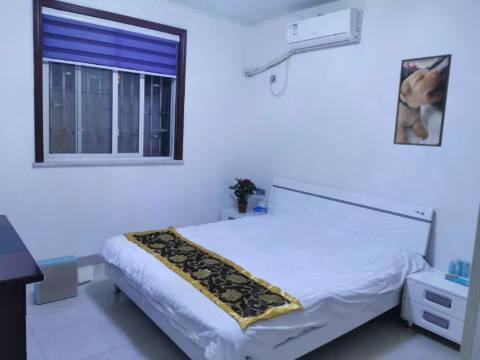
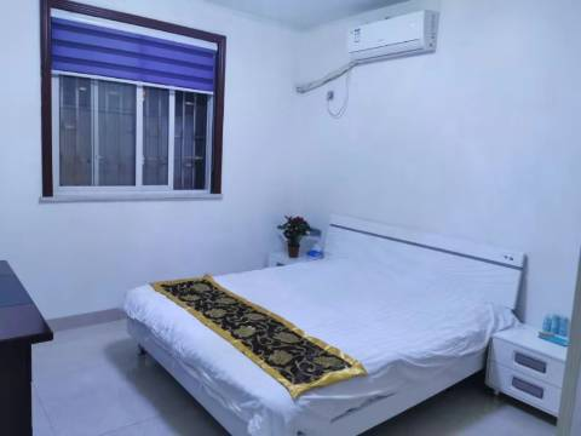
- storage bin [33,254,95,305]
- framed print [392,53,453,148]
